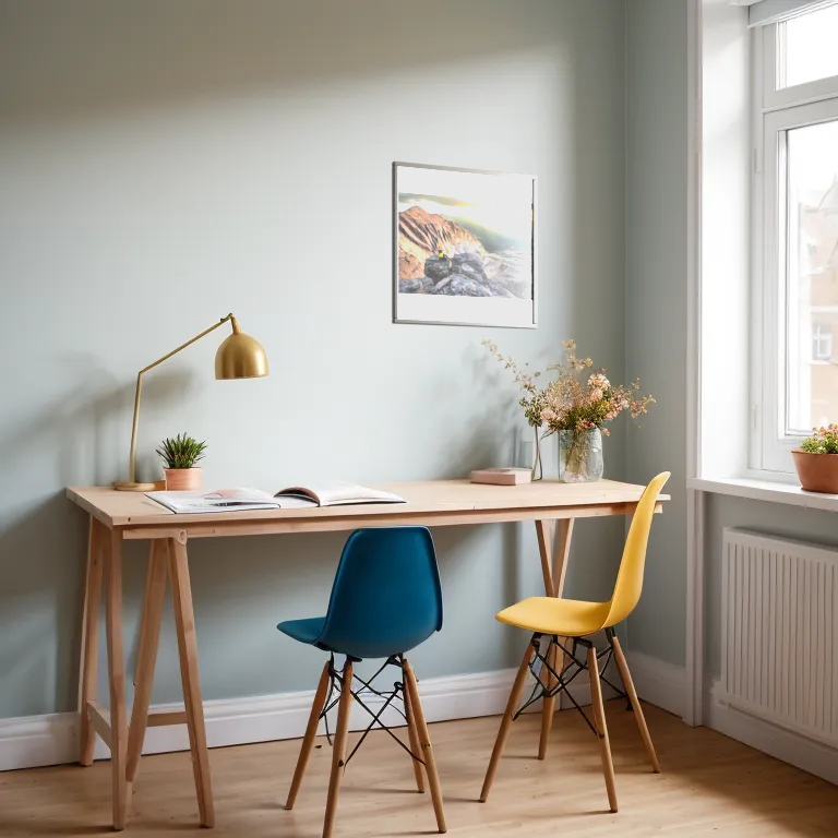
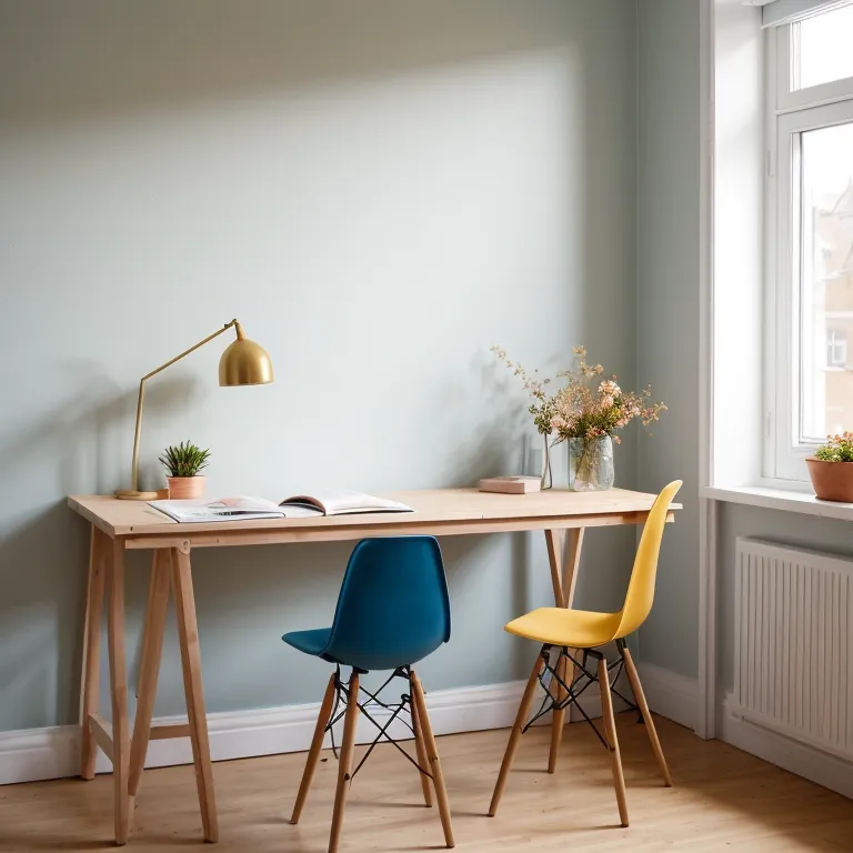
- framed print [391,160,538,331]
